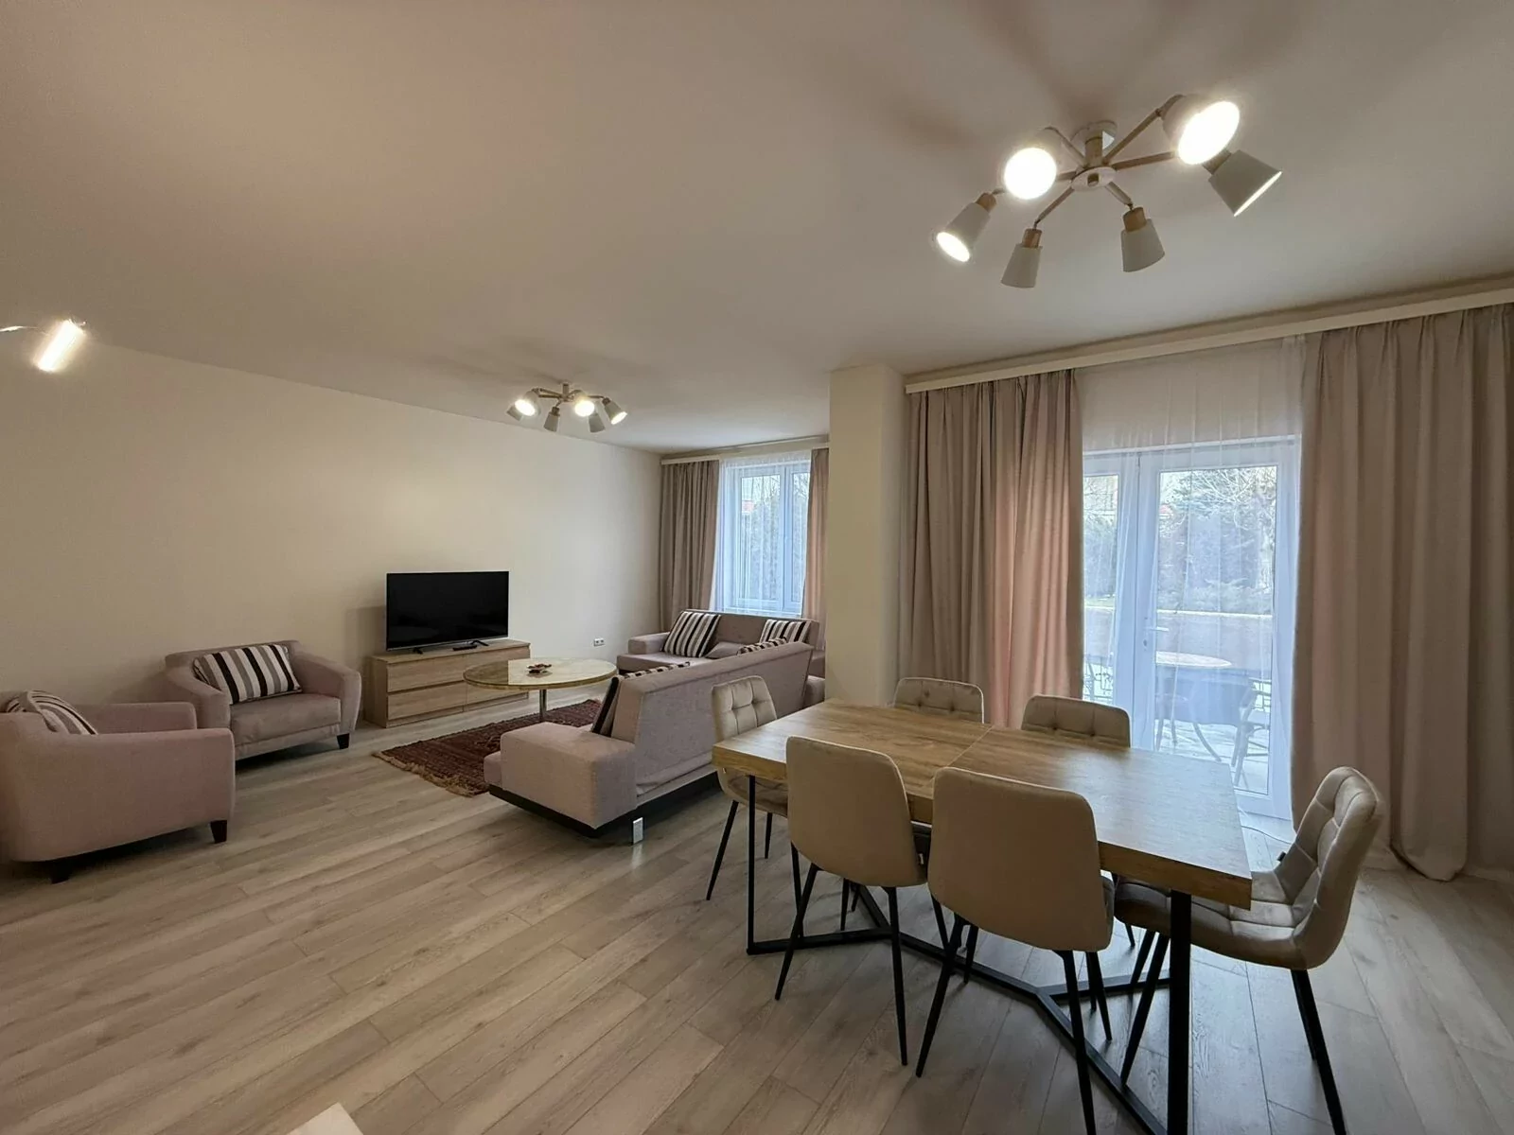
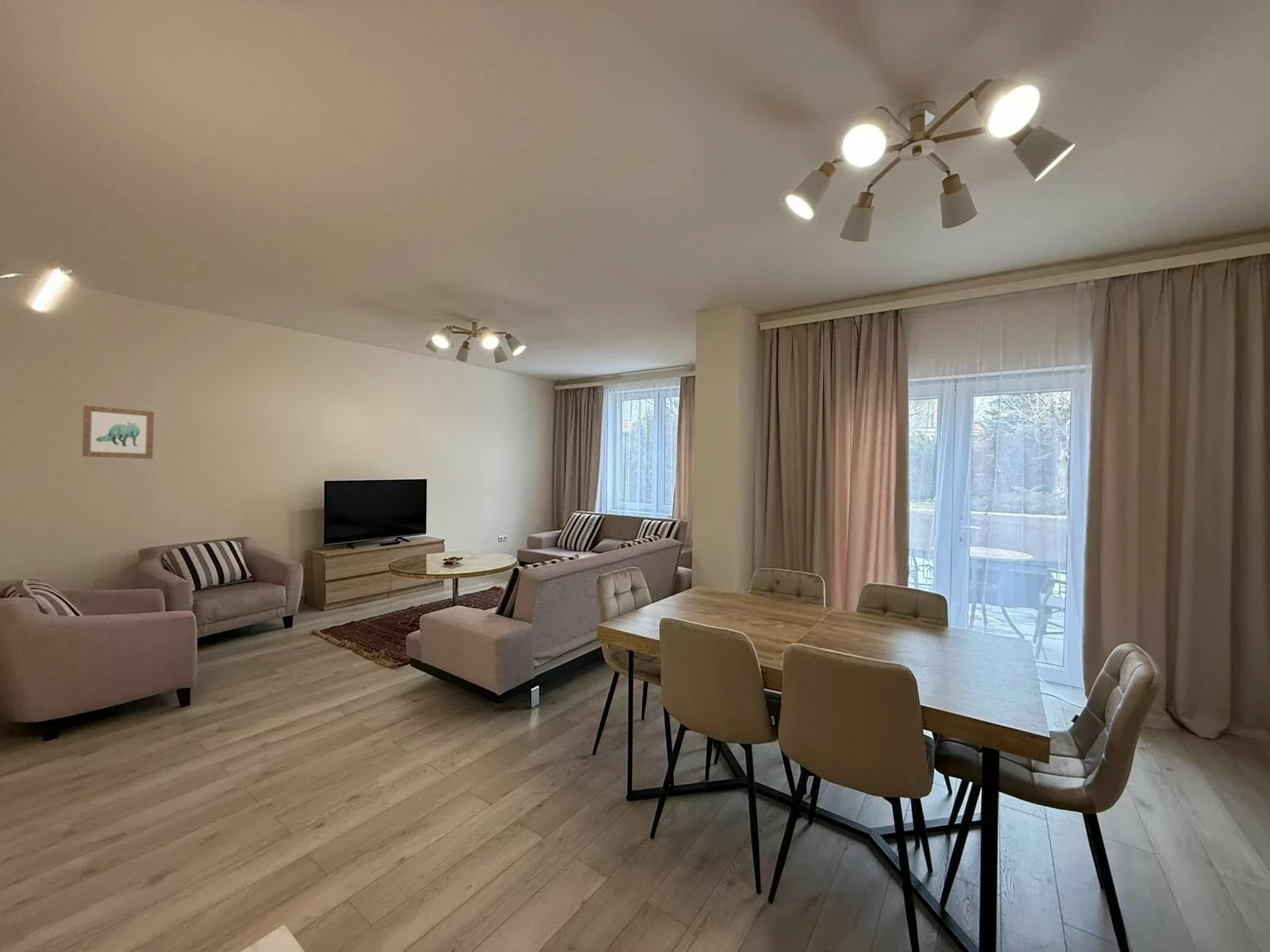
+ wall art [82,405,155,459]
